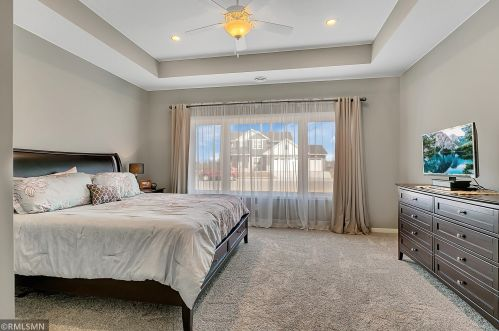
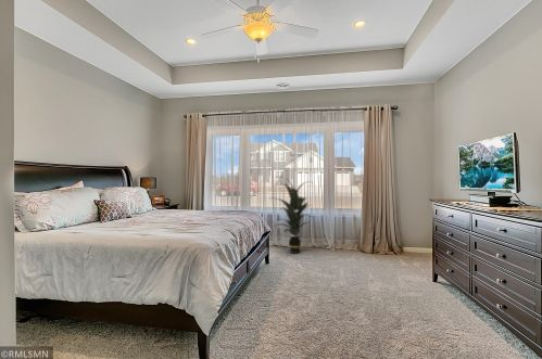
+ indoor plant [270,177,313,255]
